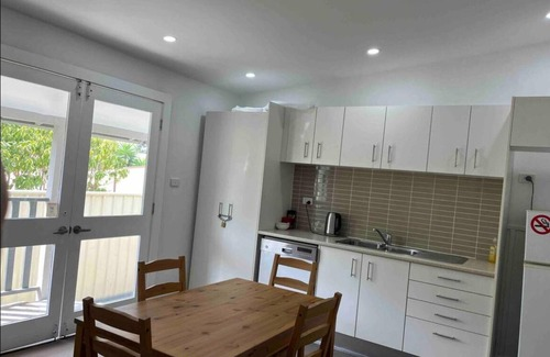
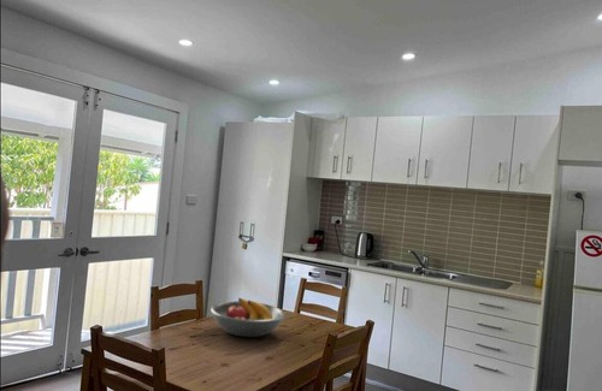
+ fruit bowl [209,297,287,338]
